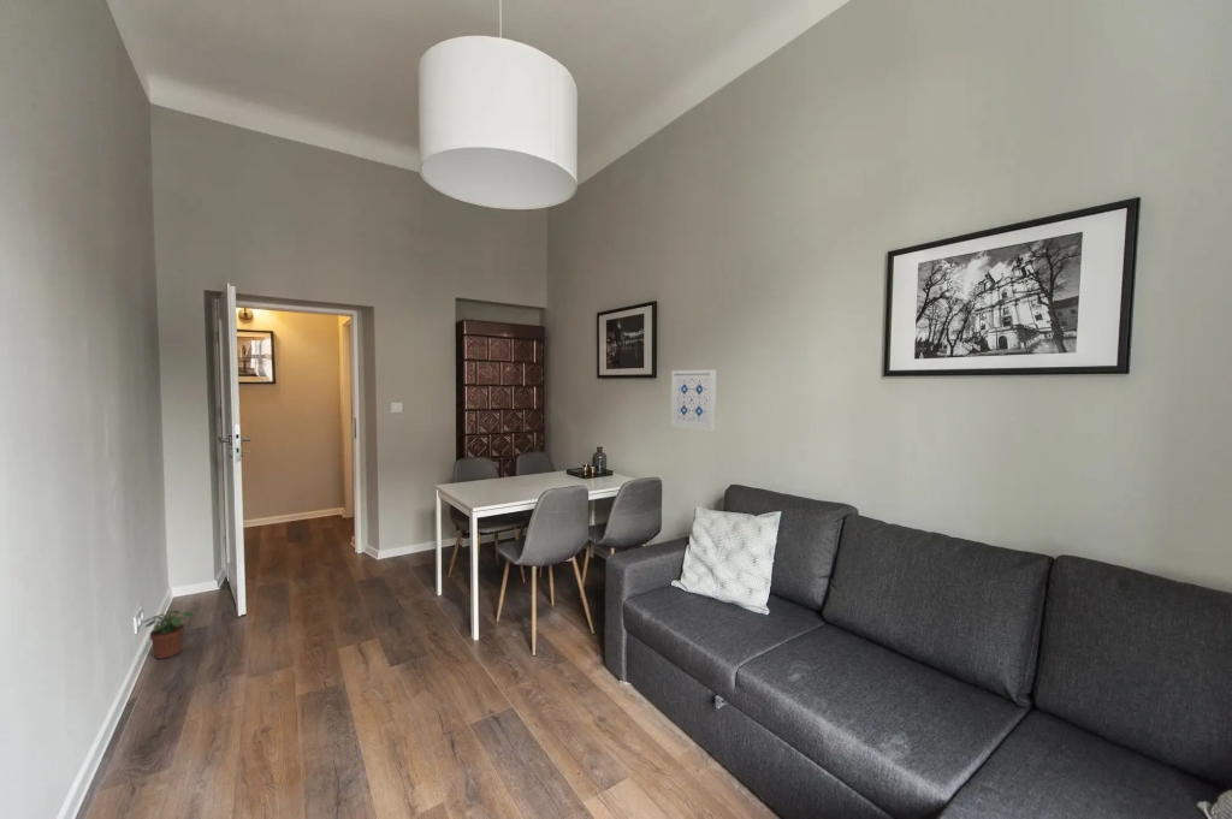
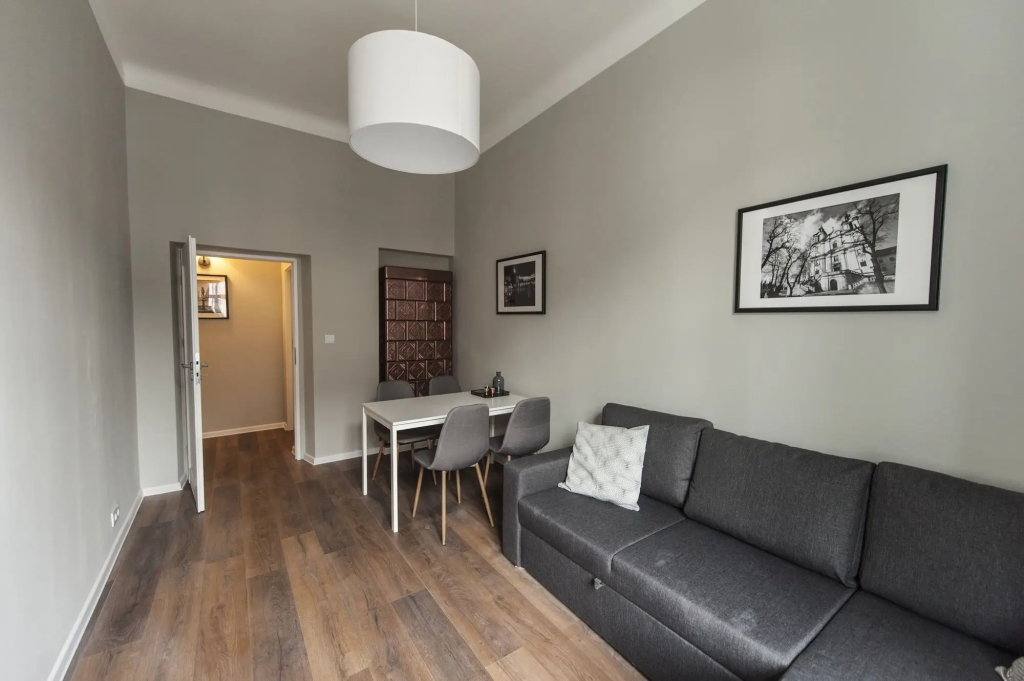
- wall art [670,368,717,432]
- potted plant [143,610,196,660]
